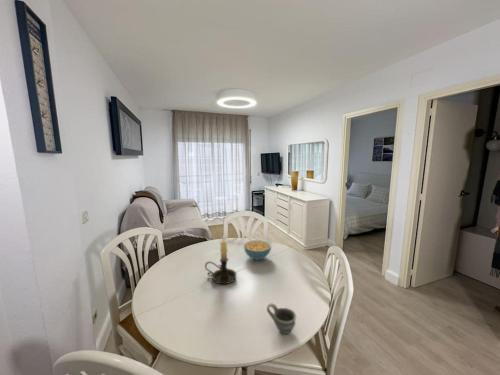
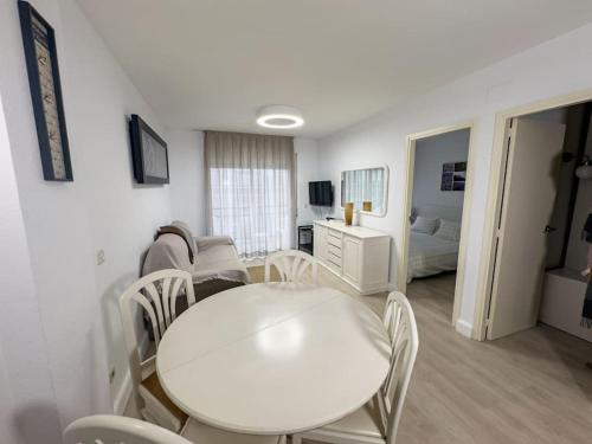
- cup [266,302,297,335]
- cereal bowl [243,239,272,261]
- candle holder [204,233,237,285]
